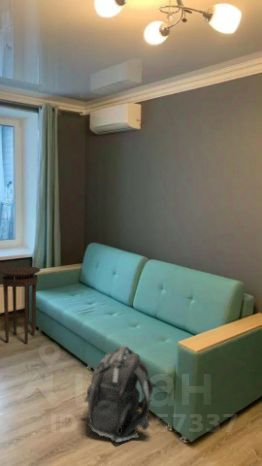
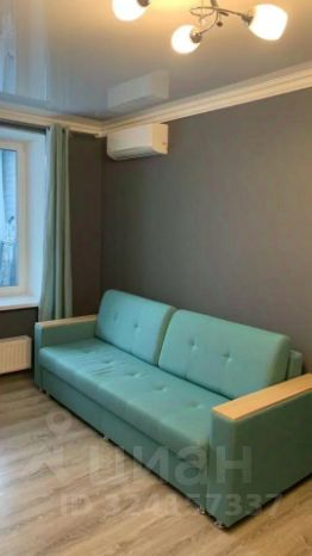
- backpack [84,345,154,443]
- stool [0,265,41,344]
